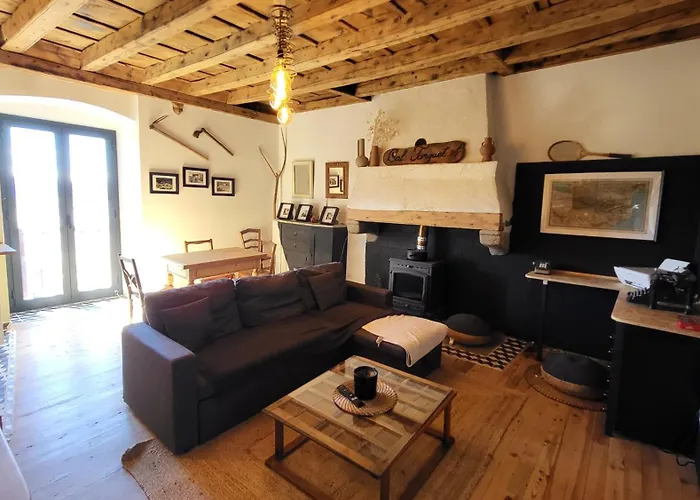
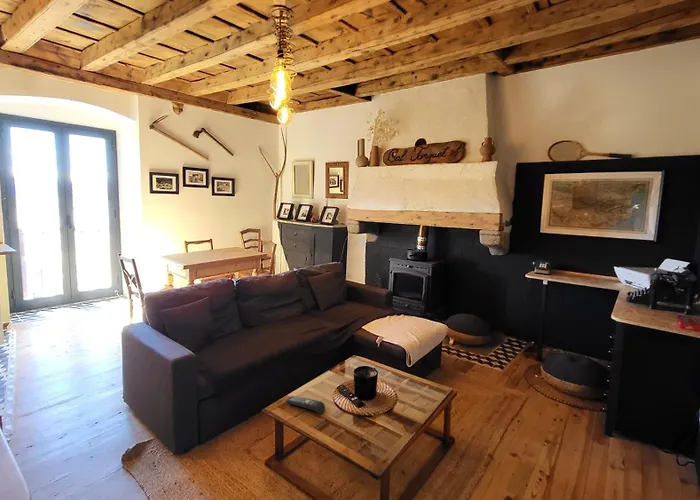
+ remote control [285,395,326,414]
